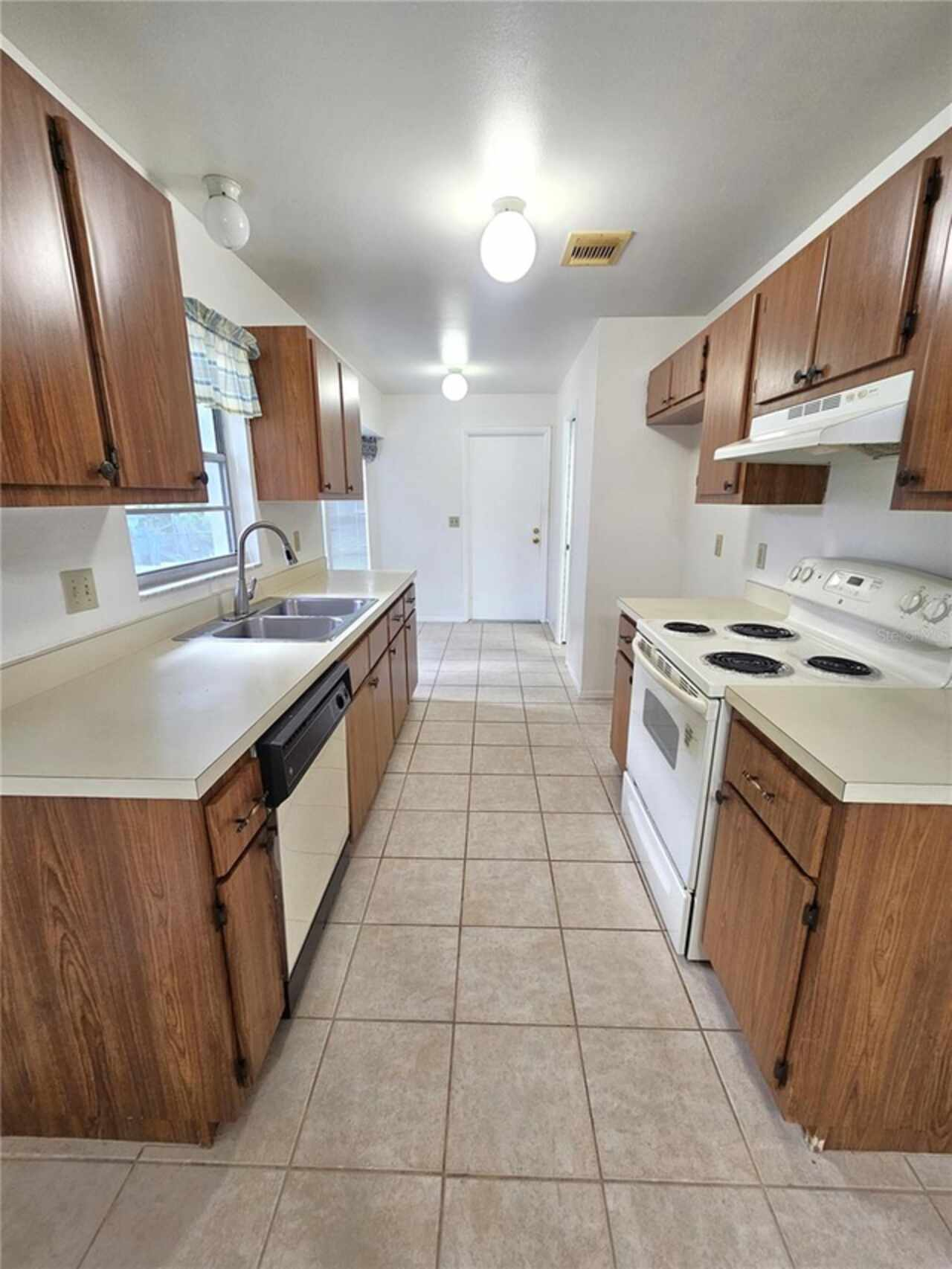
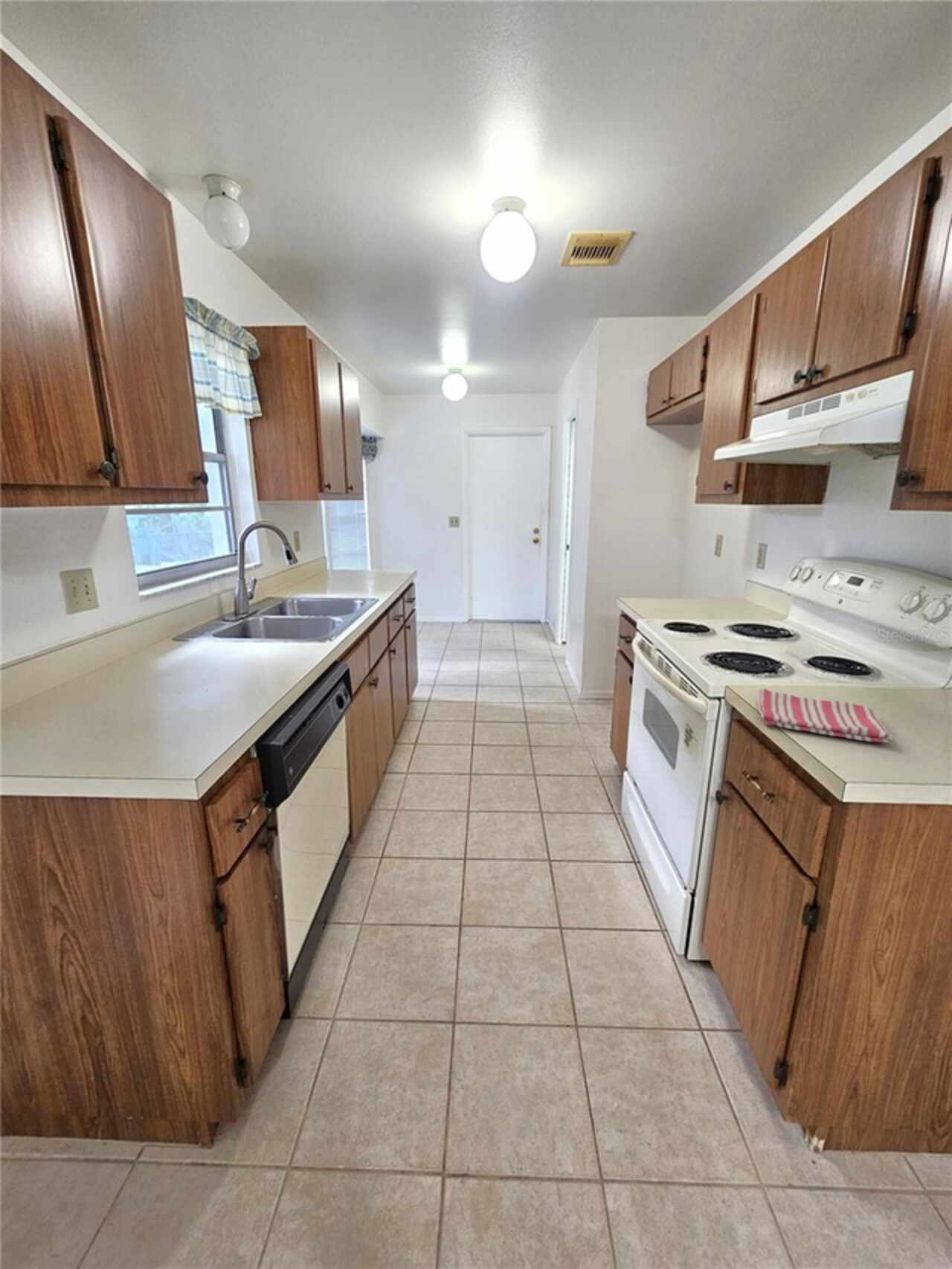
+ dish towel [756,687,893,744]
